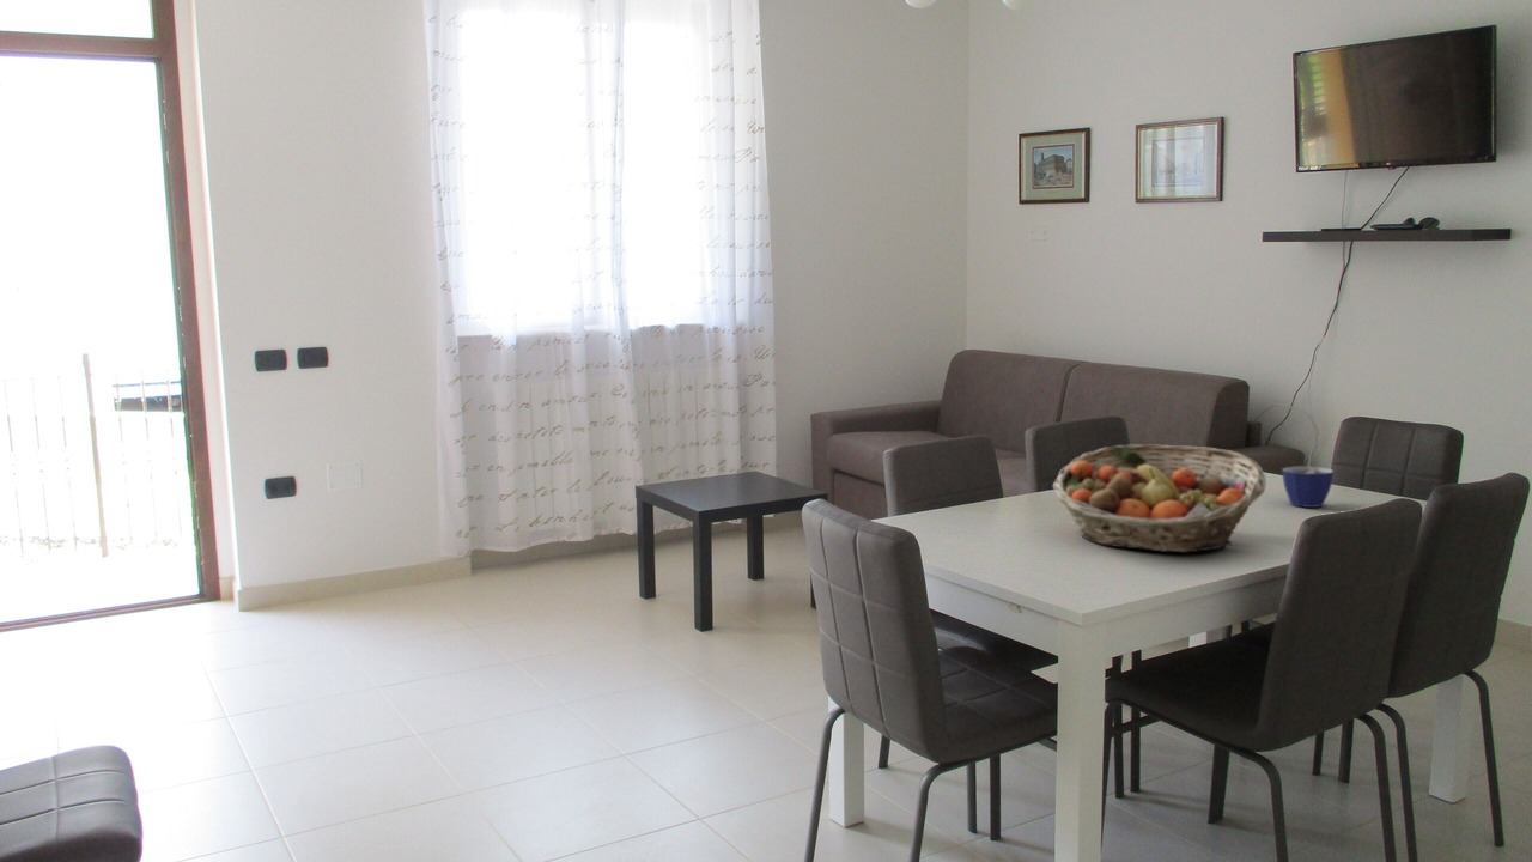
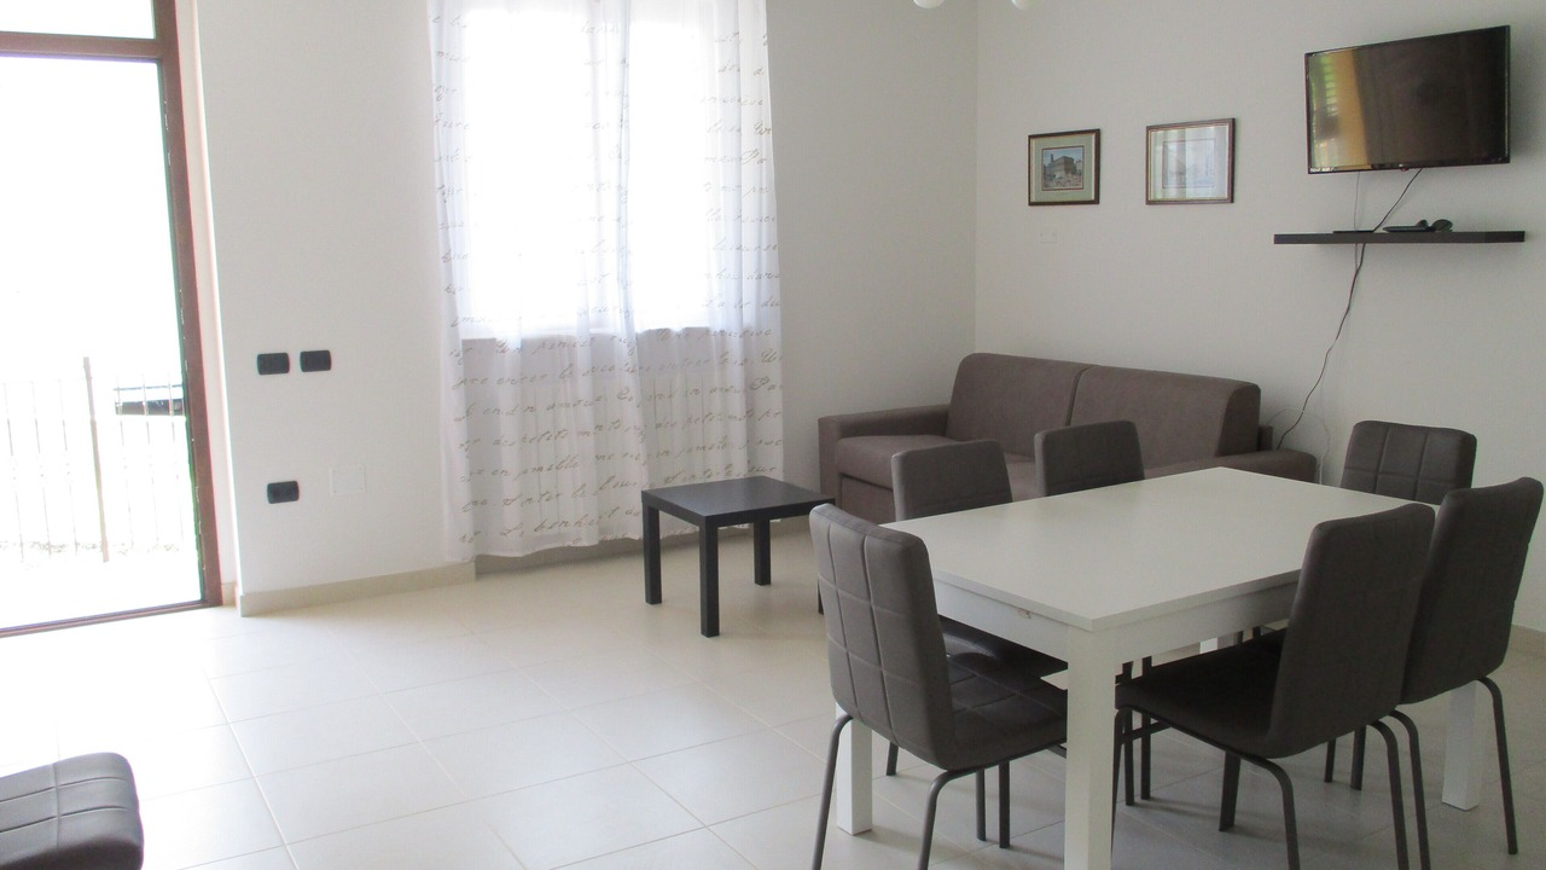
- fruit basket [1052,443,1267,553]
- cup [1281,466,1335,509]
